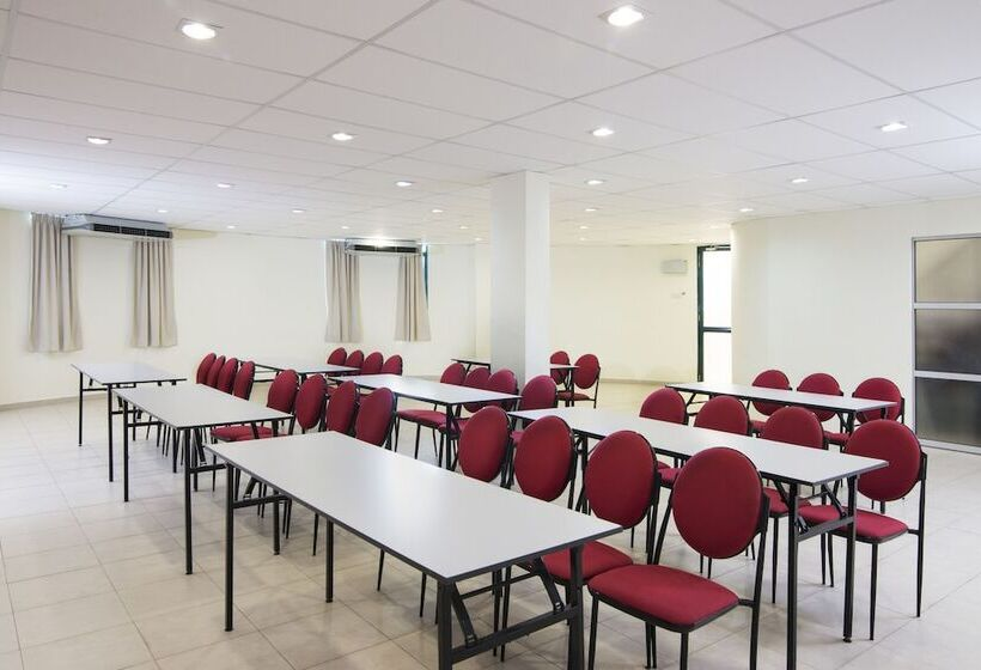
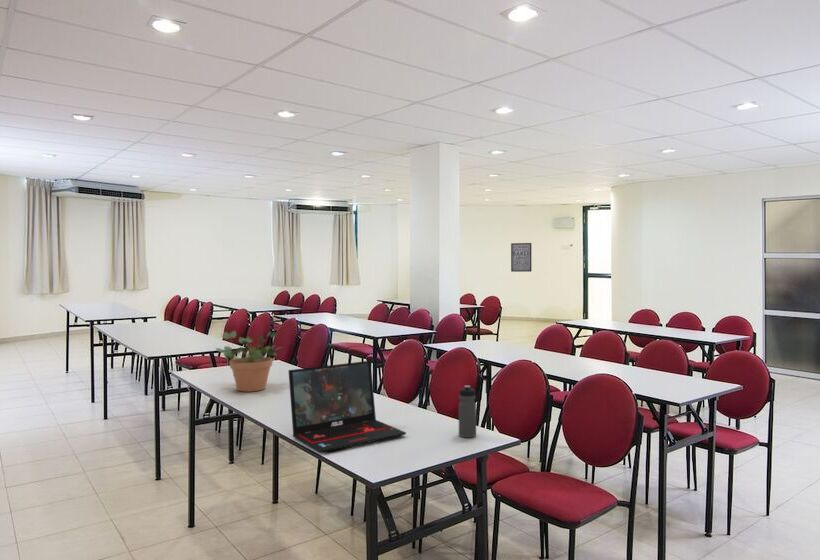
+ water bottle [458,385,477,439]
+ laptop [287,360,407,454]
+ potted plant [215,330,284,393]
+ wall art [510,242,532,273]
